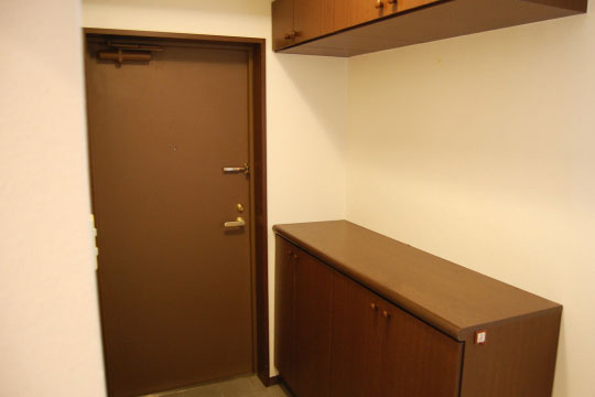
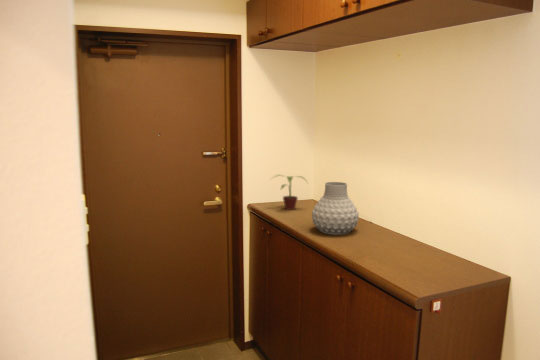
+ vase [311,181,360,236]
+ potted plant [268,174,309,211]
